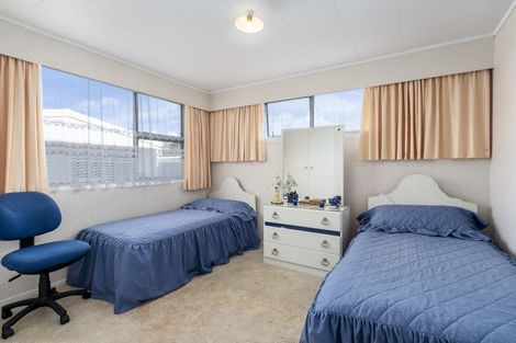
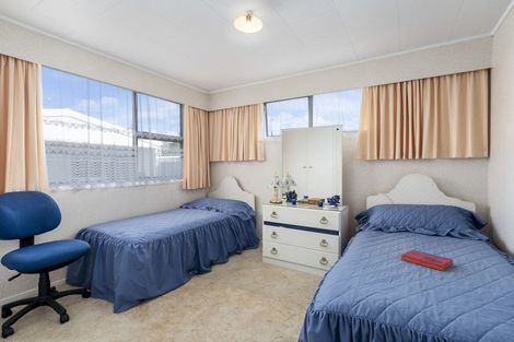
+ hardback book [400,249,454,271]
